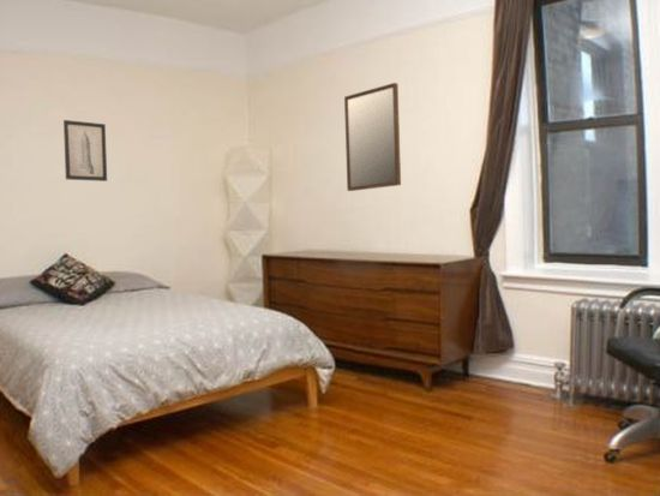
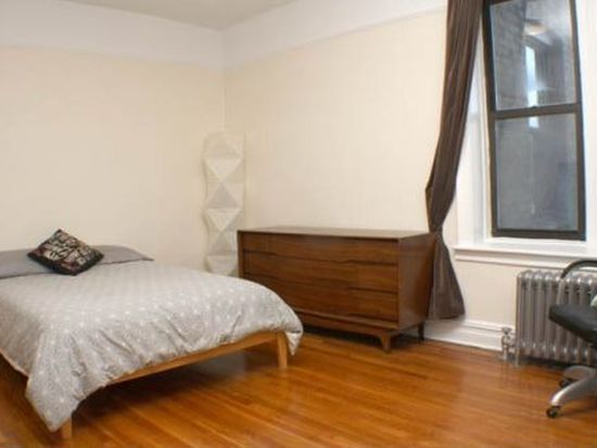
- wall art [62,119,108,183]
- home mirror [343,82,402,192]
